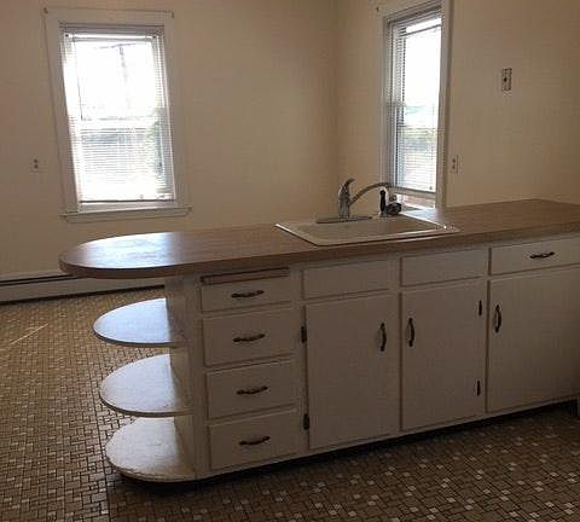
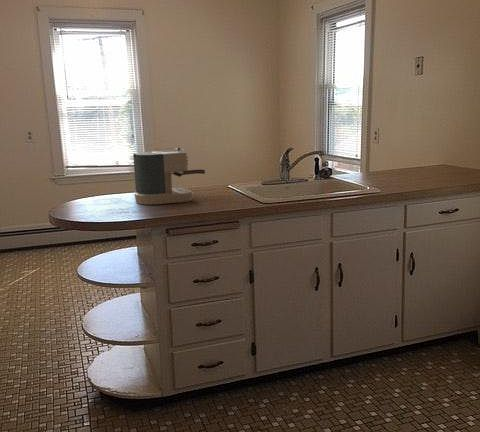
+ coffee maker [132,147,206,205]
